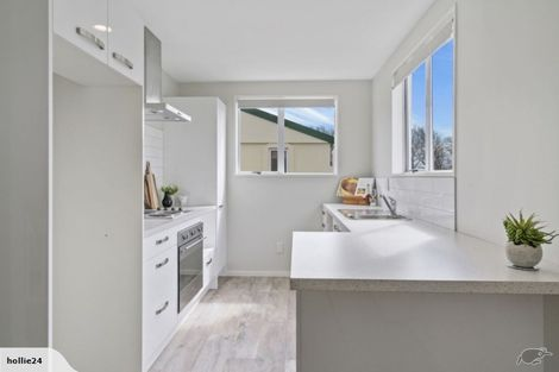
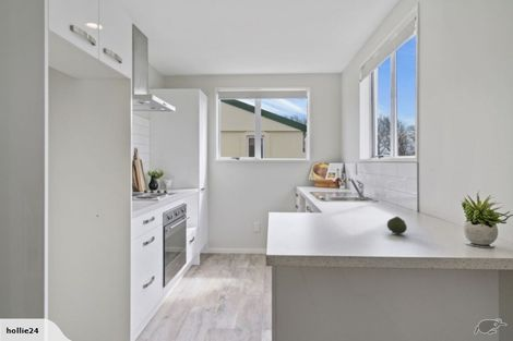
+ fruit [386,216,408,235]
